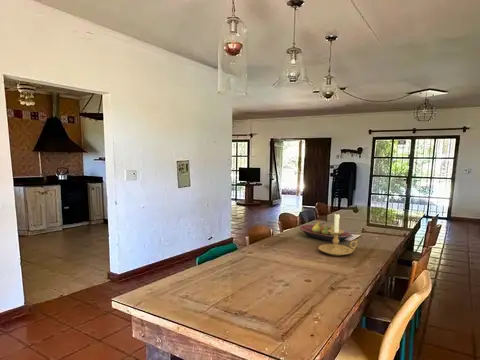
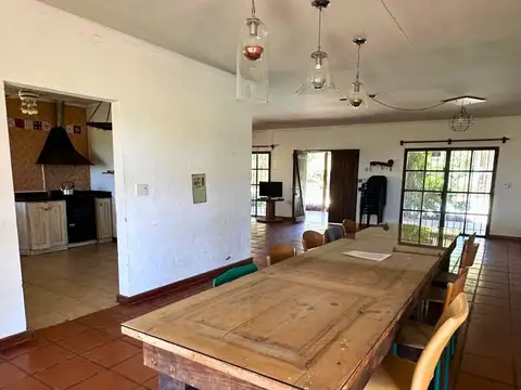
- candle holder [318,213,358,257]
- fruit bowl [299,221,353,243]
